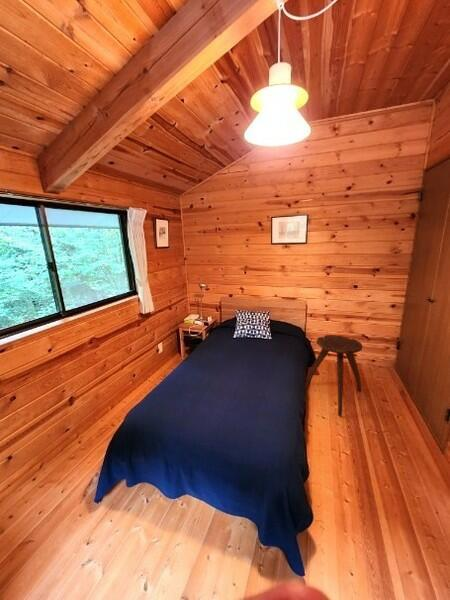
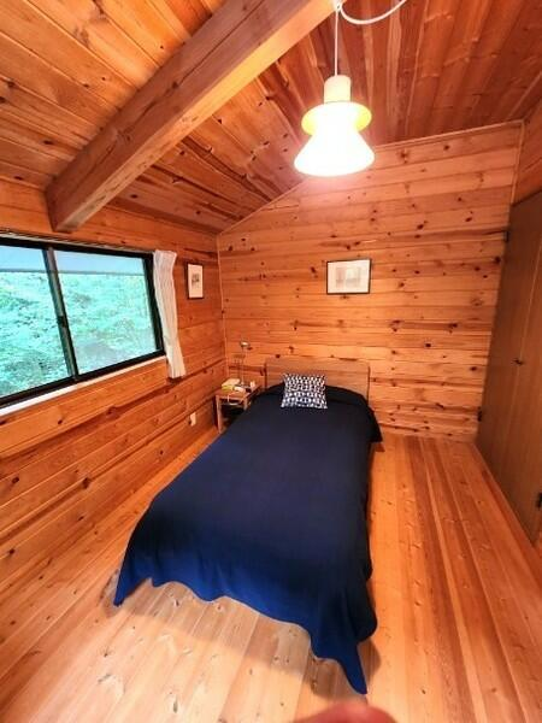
- stool [306,334,363,418]
